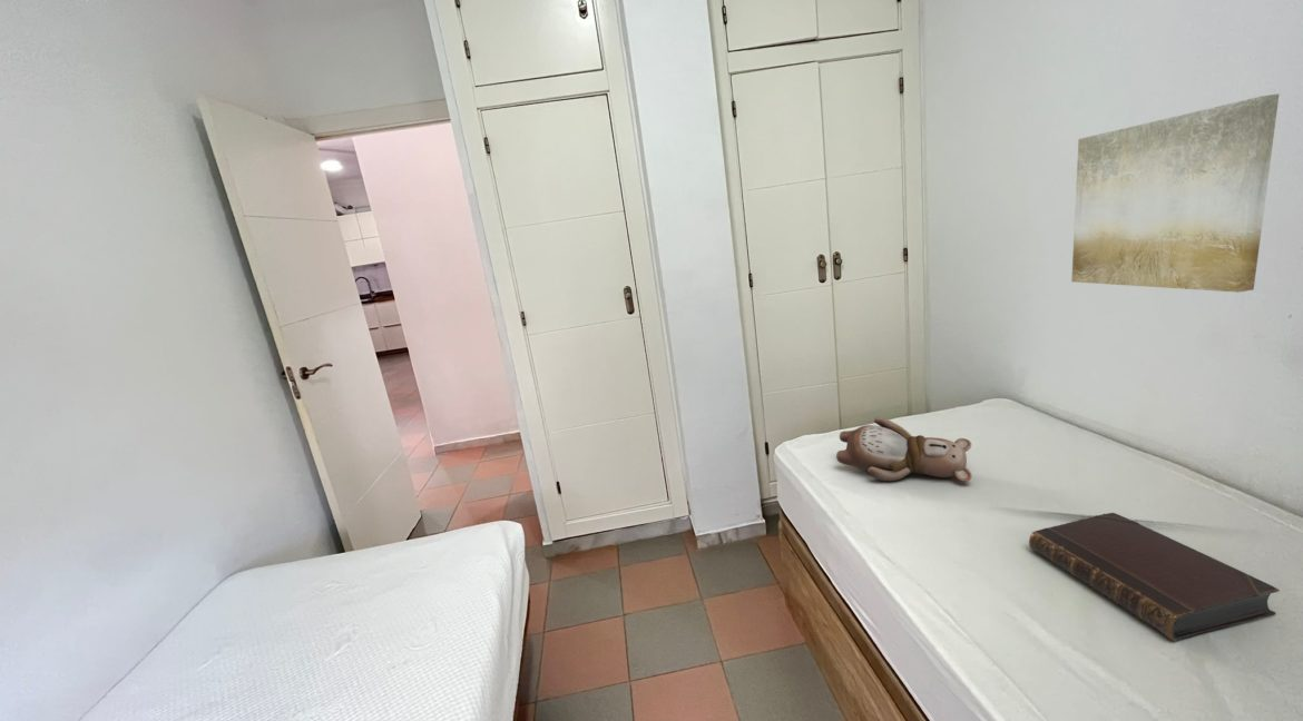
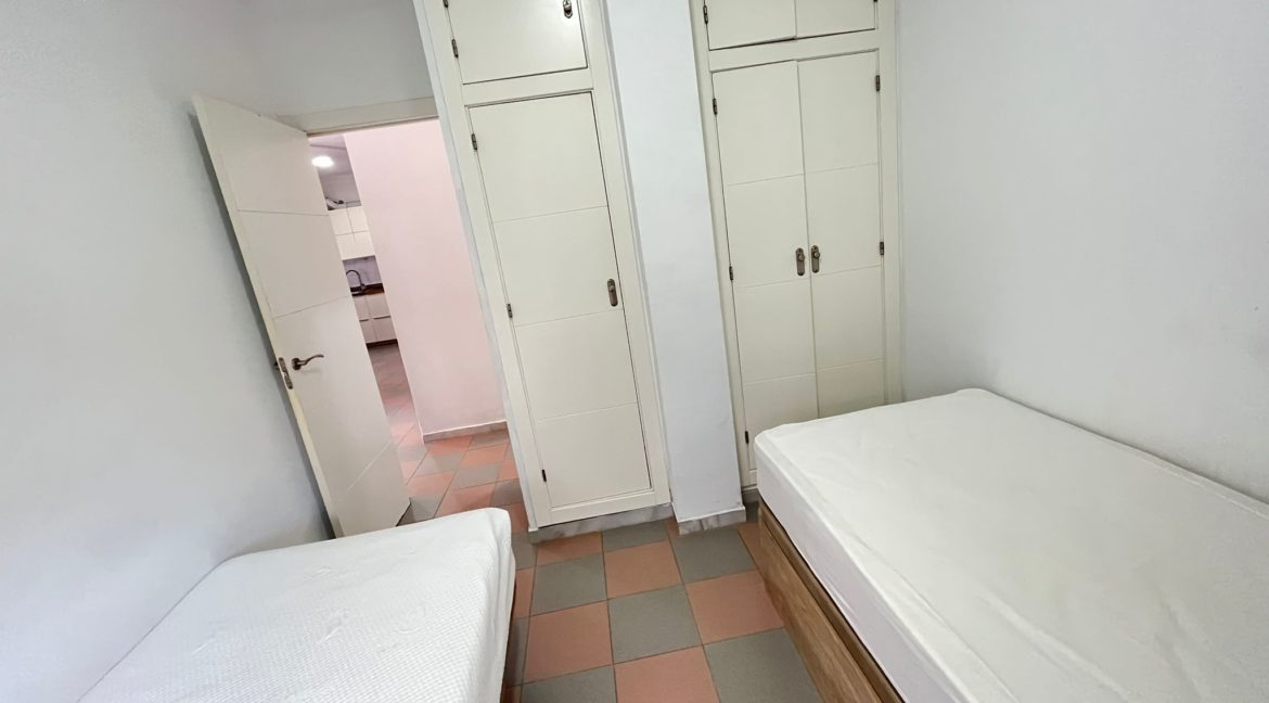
- book [1028,512,1281,642]
- wall art [1070,92,1281,294]
- teddy bear [835,416,973,483]
